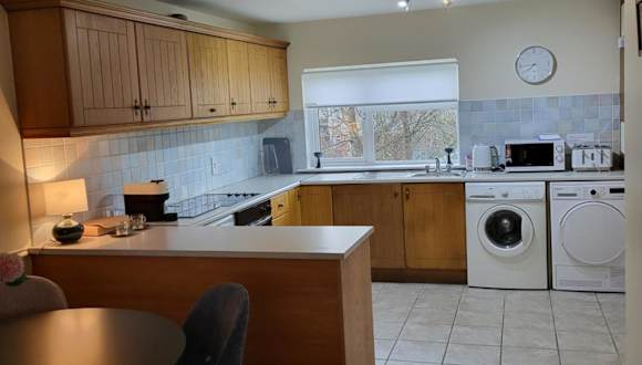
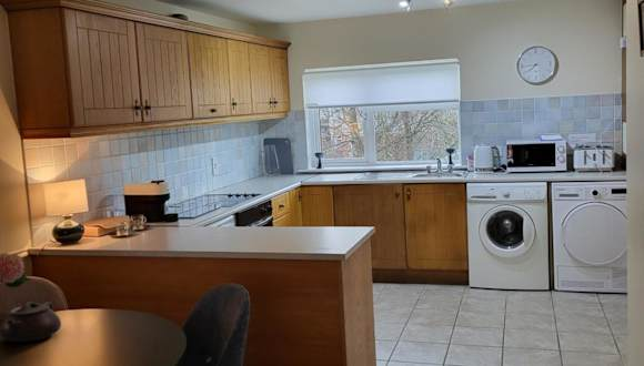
+ teapot [0,301,62,343]
